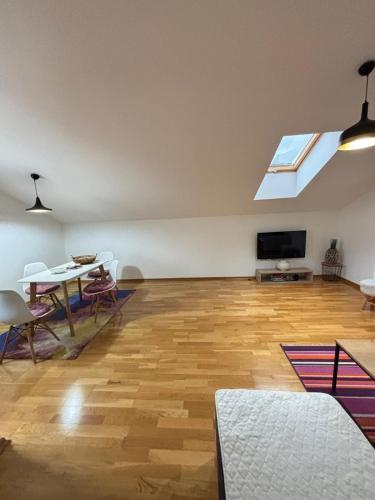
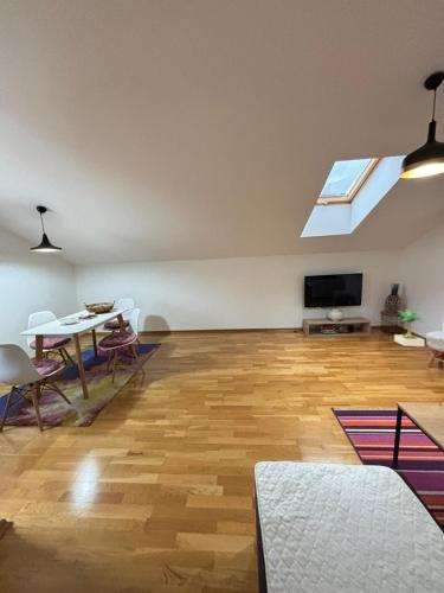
+ potted plant [393,308,426,347]
